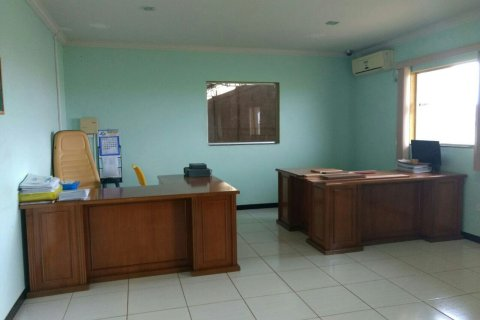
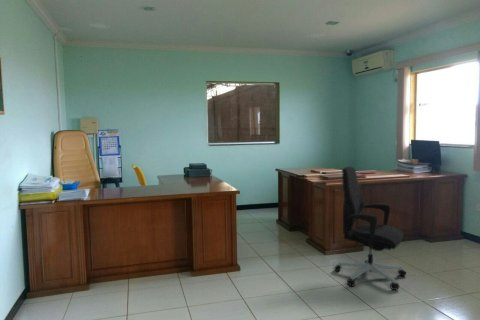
+ office chair [333,166,407,291]
